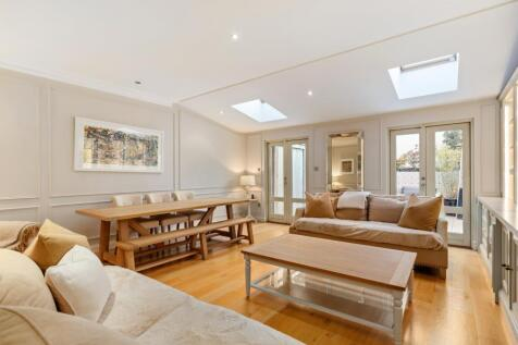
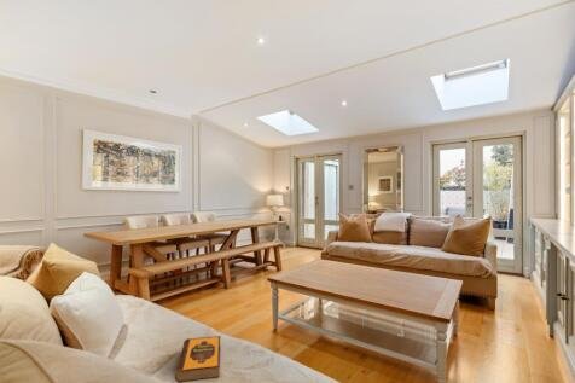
+ hardback book [174,335,221,383]
